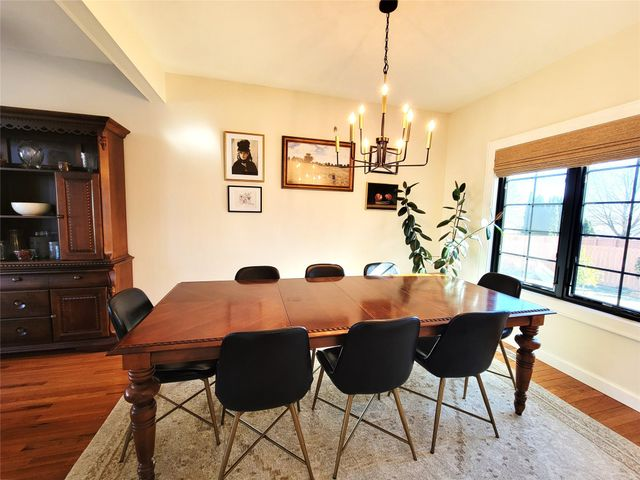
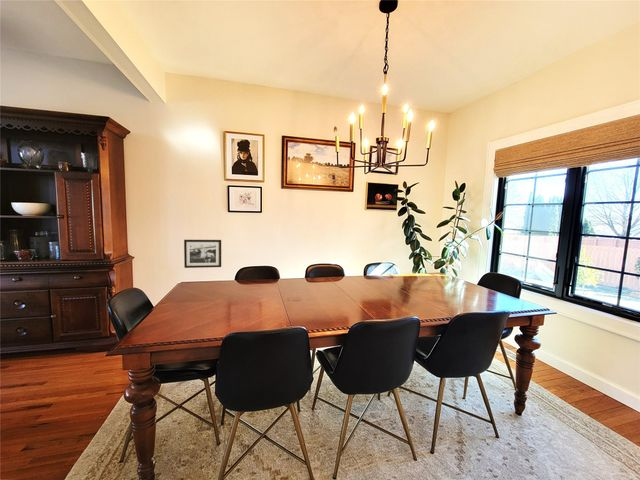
+ picture frame [183,239,222,269]
